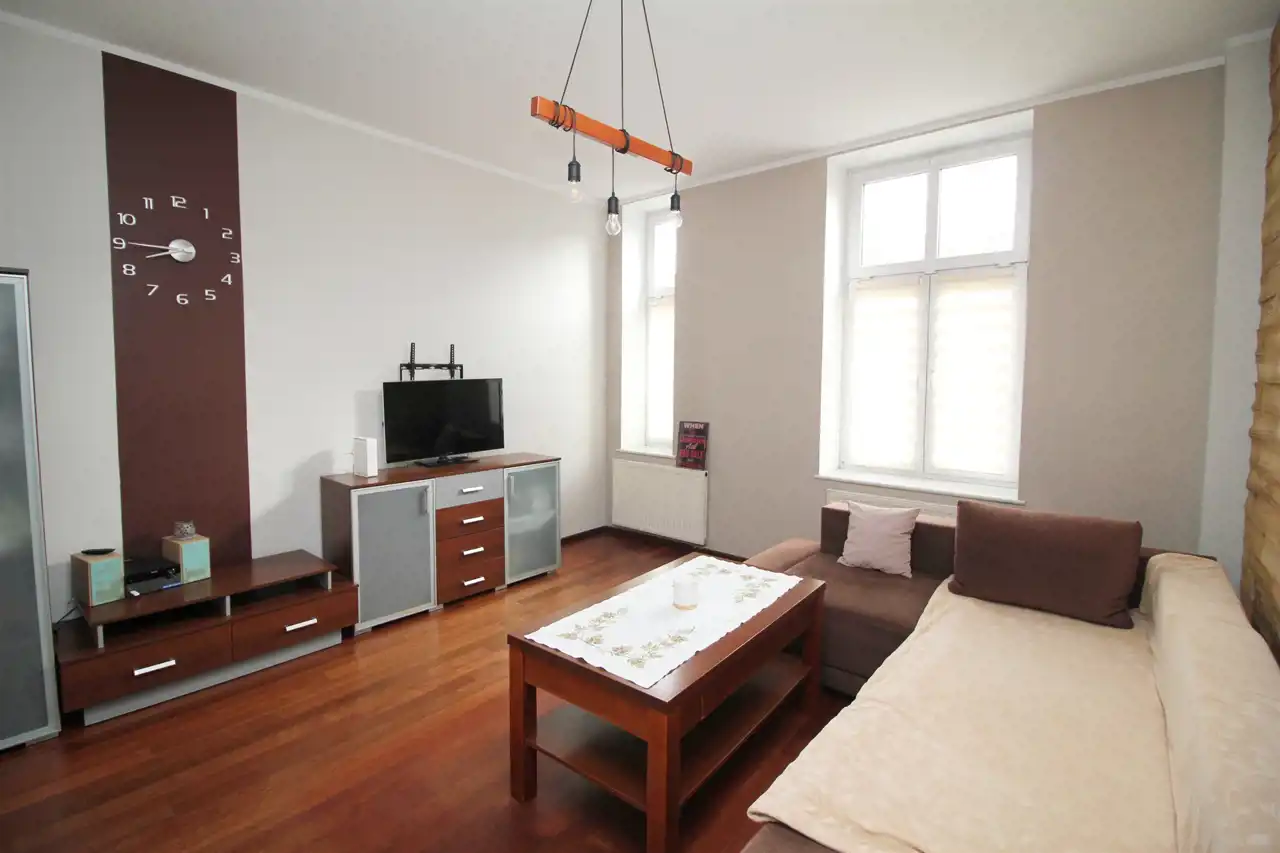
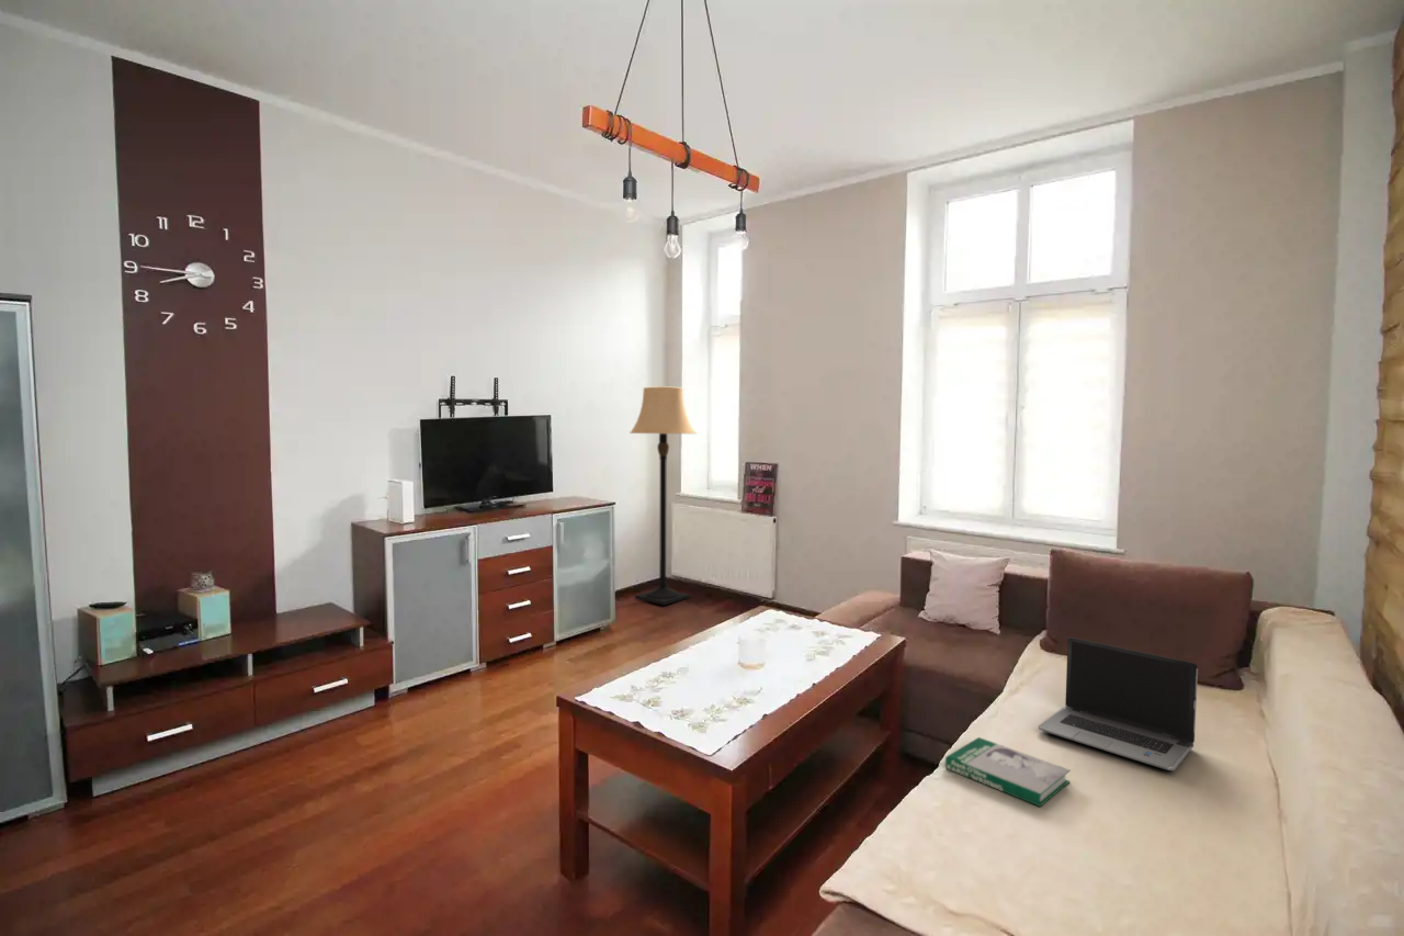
+ book [944,736,1072,808]
+ laptop computer [1038,636,1199,771]
+ lamp [629,385,698,607]
